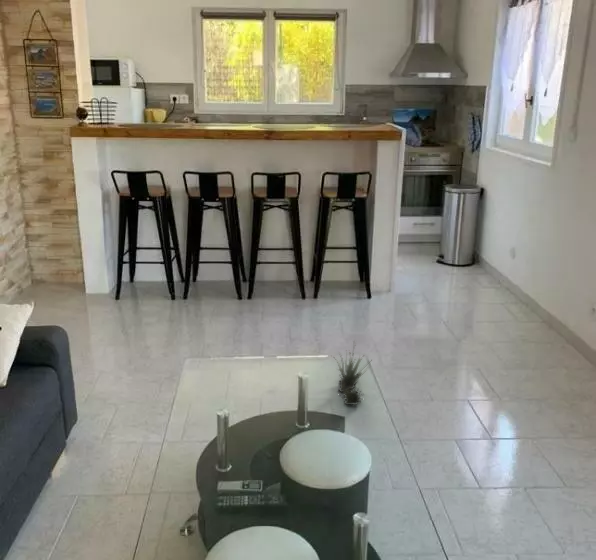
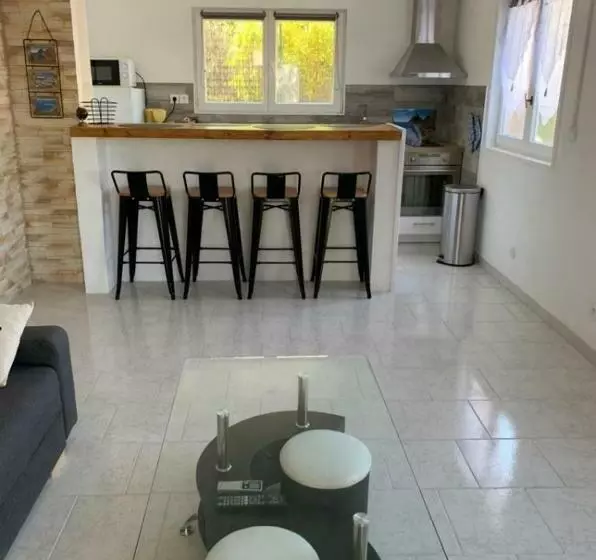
- succulent plant [331,339,372,406]
